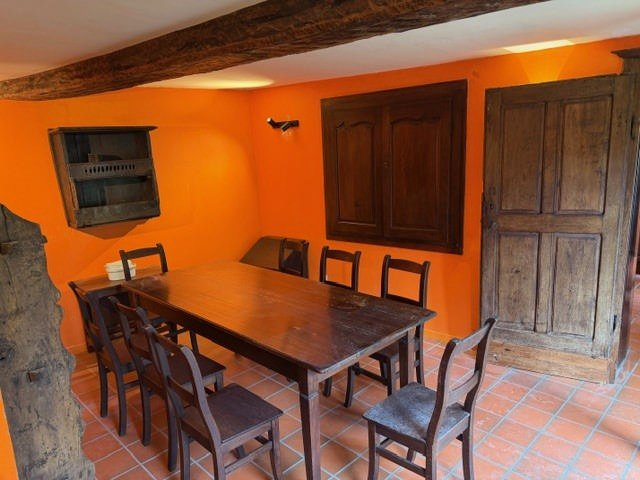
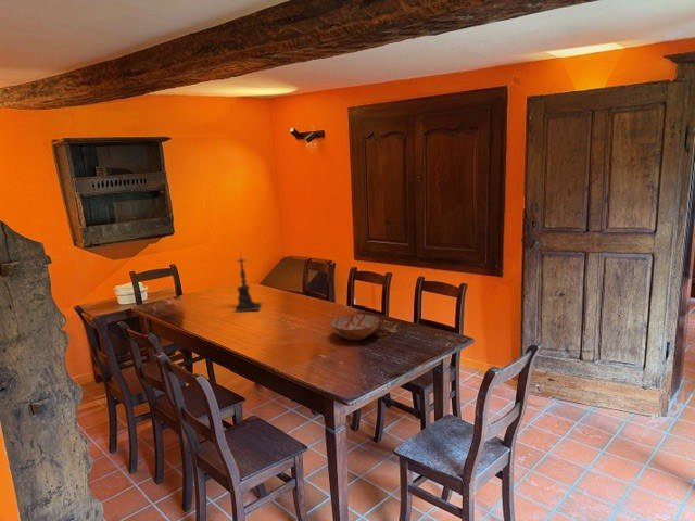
+ bowl [329,313,381,342]
+ candle holder [232,252,263,314]
